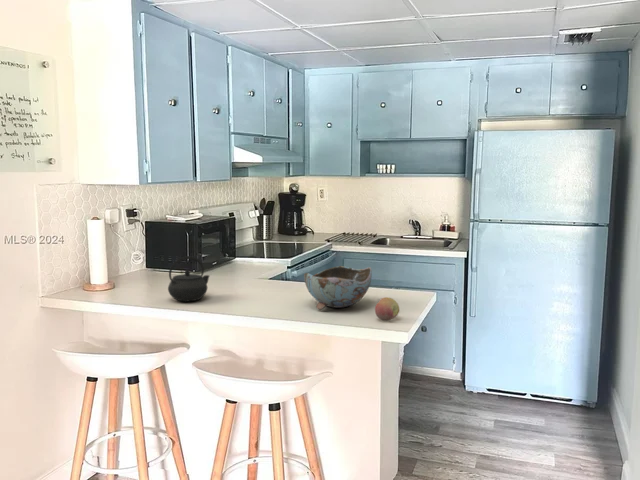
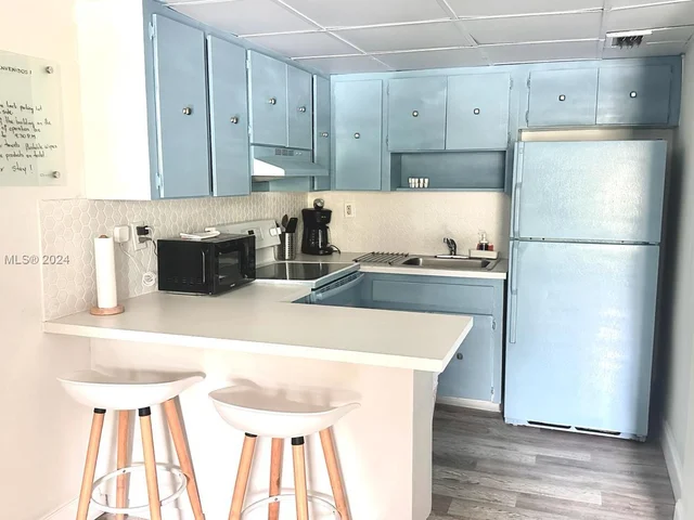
- kettle [167,255,211,302]
- fruit [374,296,400,321]
- bowl [303,265,373,310]
